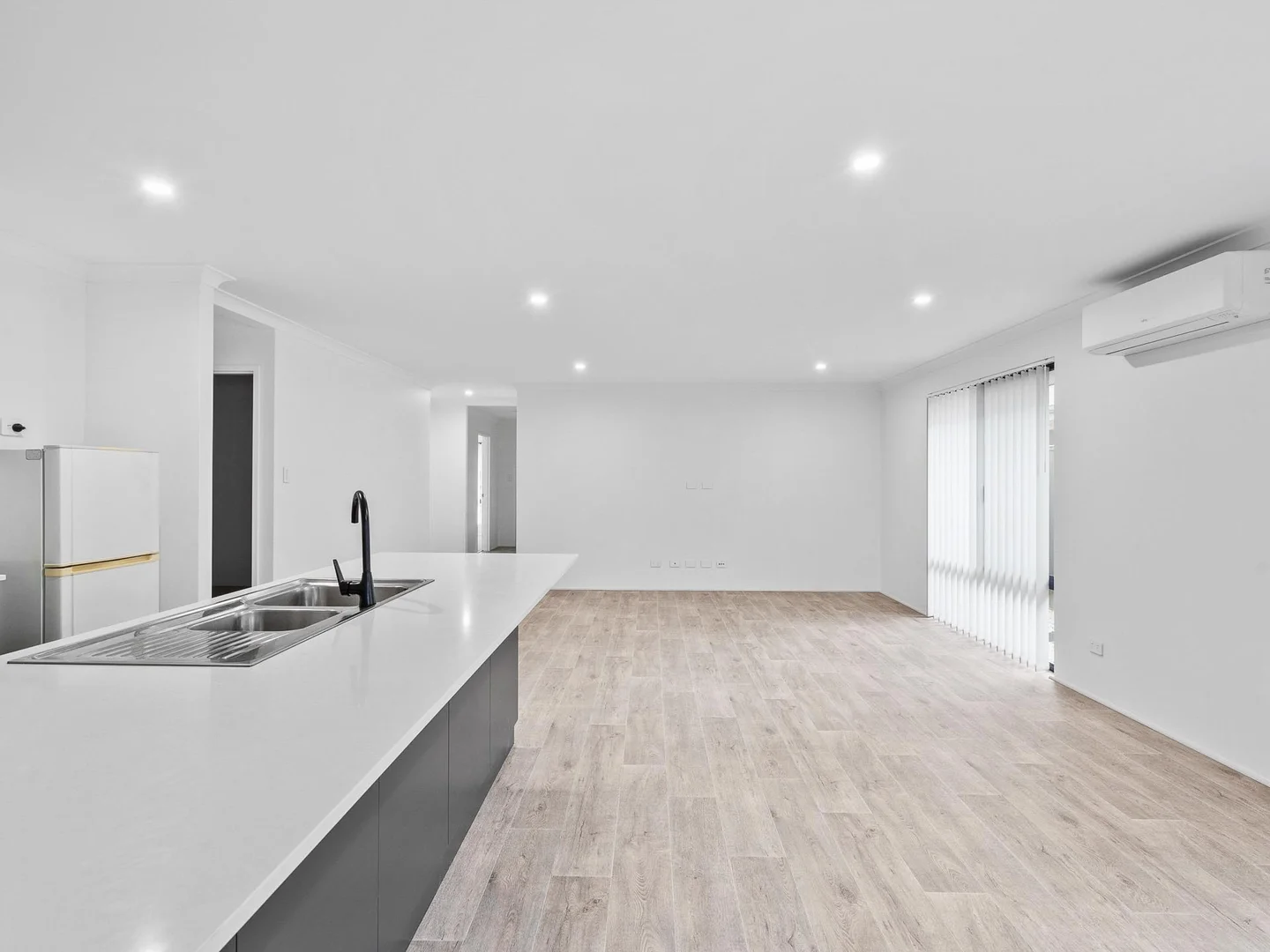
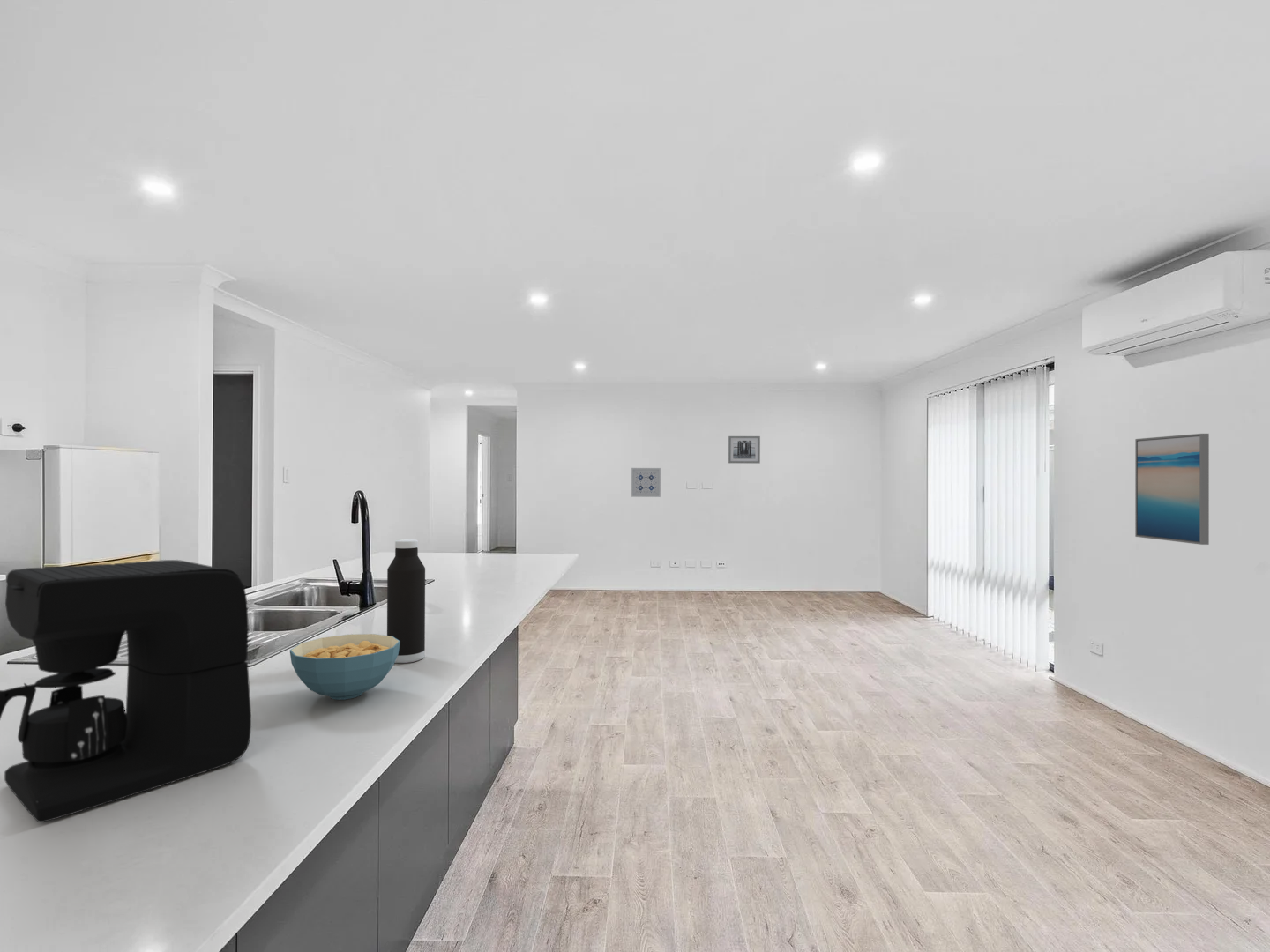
+ water bottle [386,539,426,664]
+ wall art [1134,433,1210,546]
+ wall art [728,435,761,465]
+ coffee maker [0,559,252,823]
+ wall art [631,467,661,498]
+ cereal bowl [289,633,400,701]
